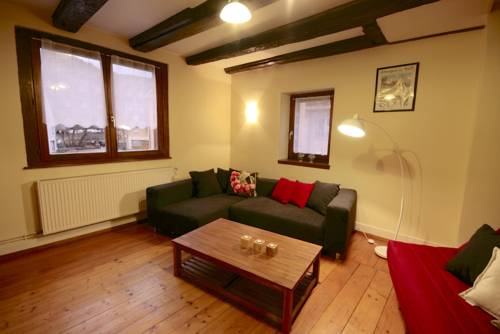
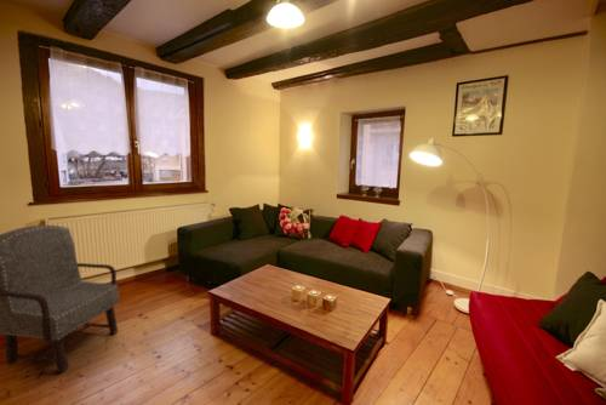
+ armchair [0,224,120,373]
